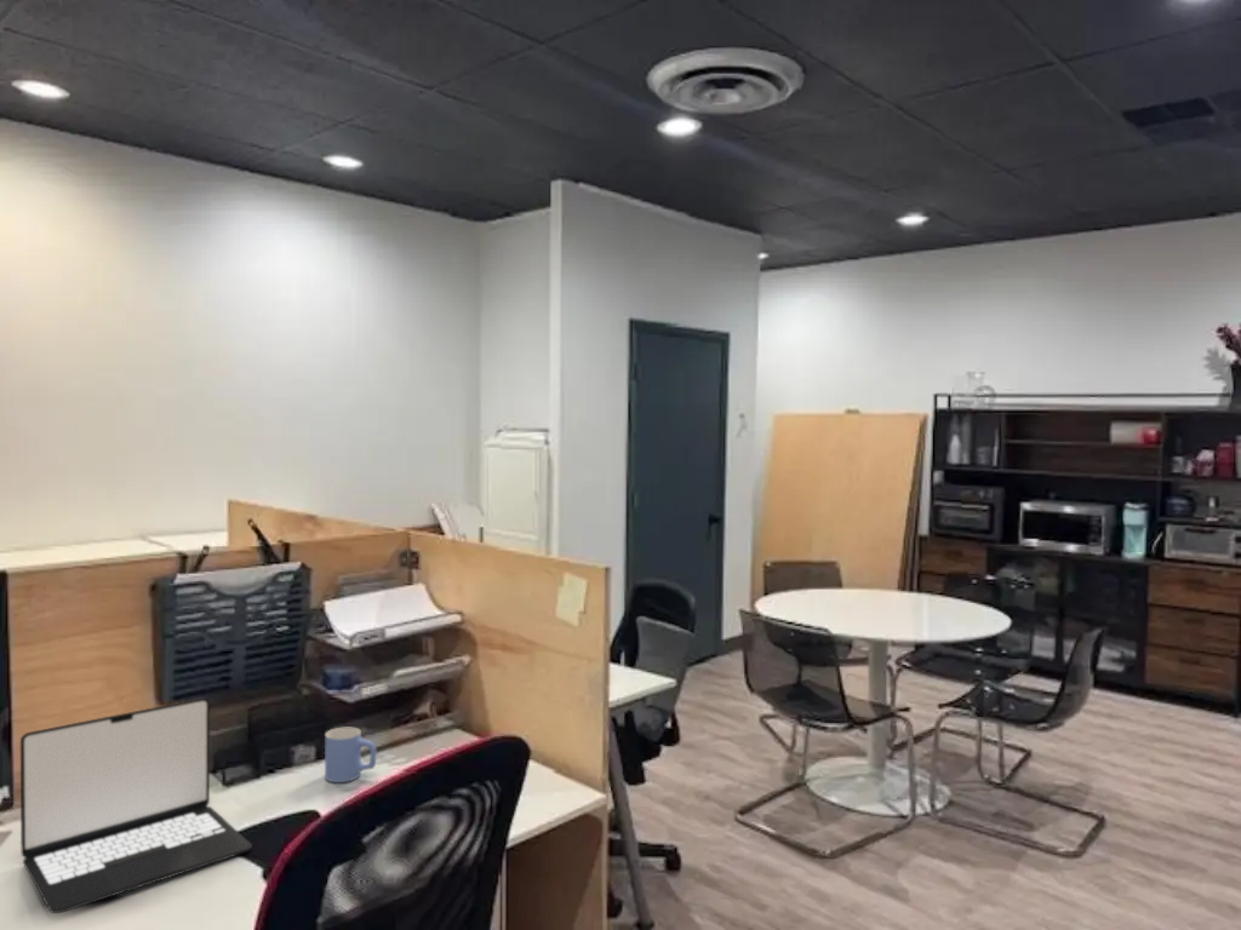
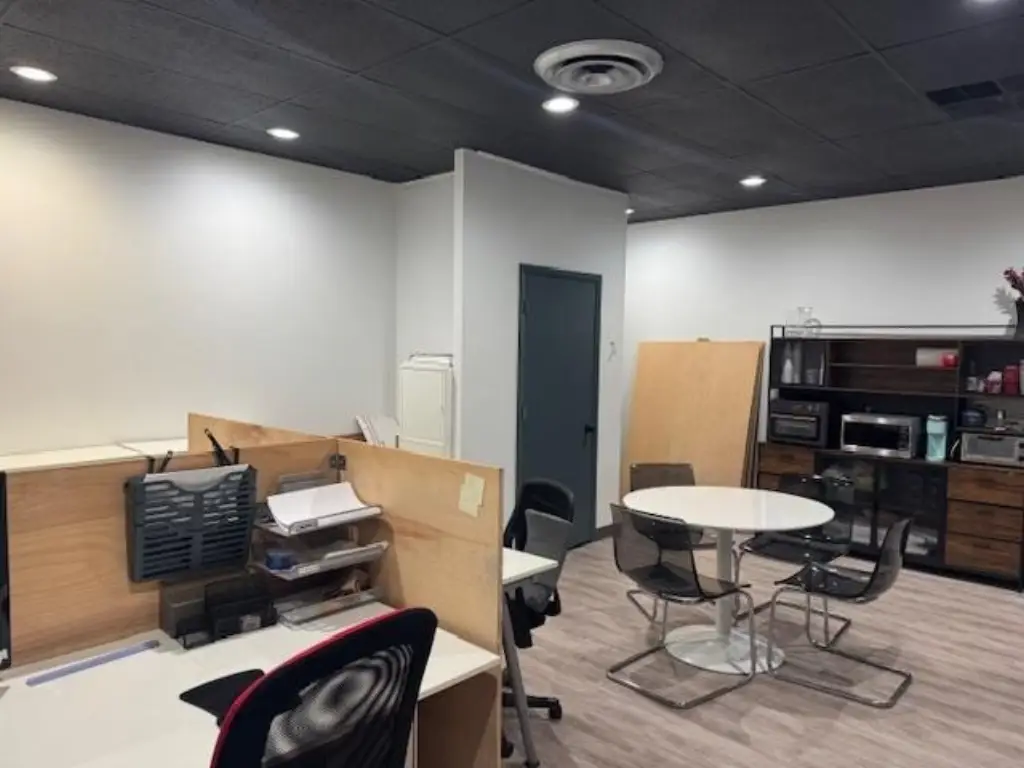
- laptop [19,696,253,914]
- mug [324,727,377,783]
